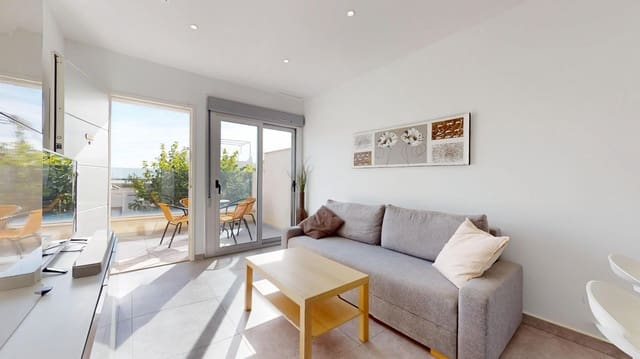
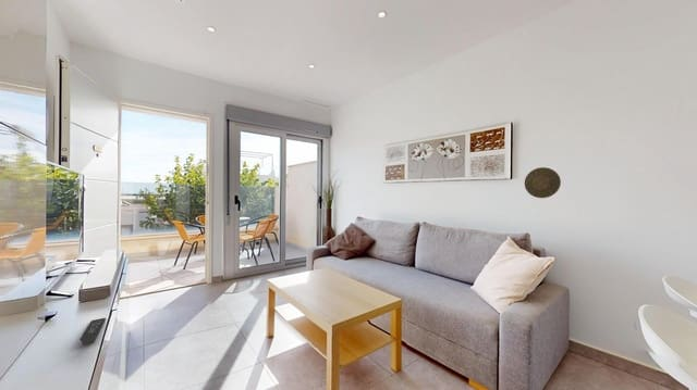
+ remote control [78,317,107,347]
+ decorative plate [524,166,562,199]
